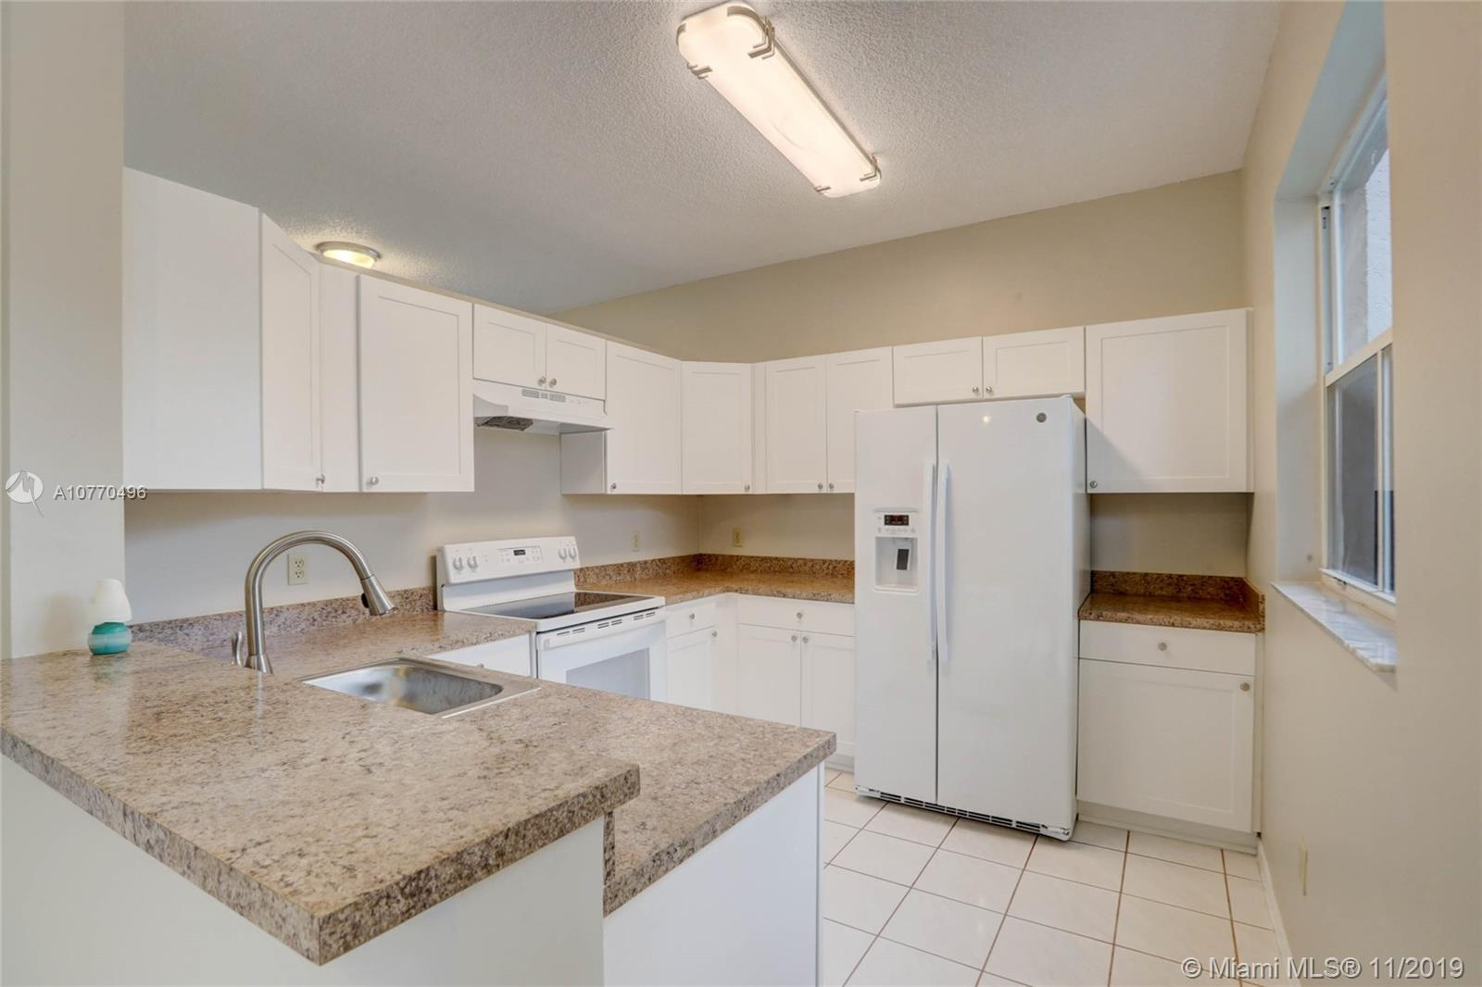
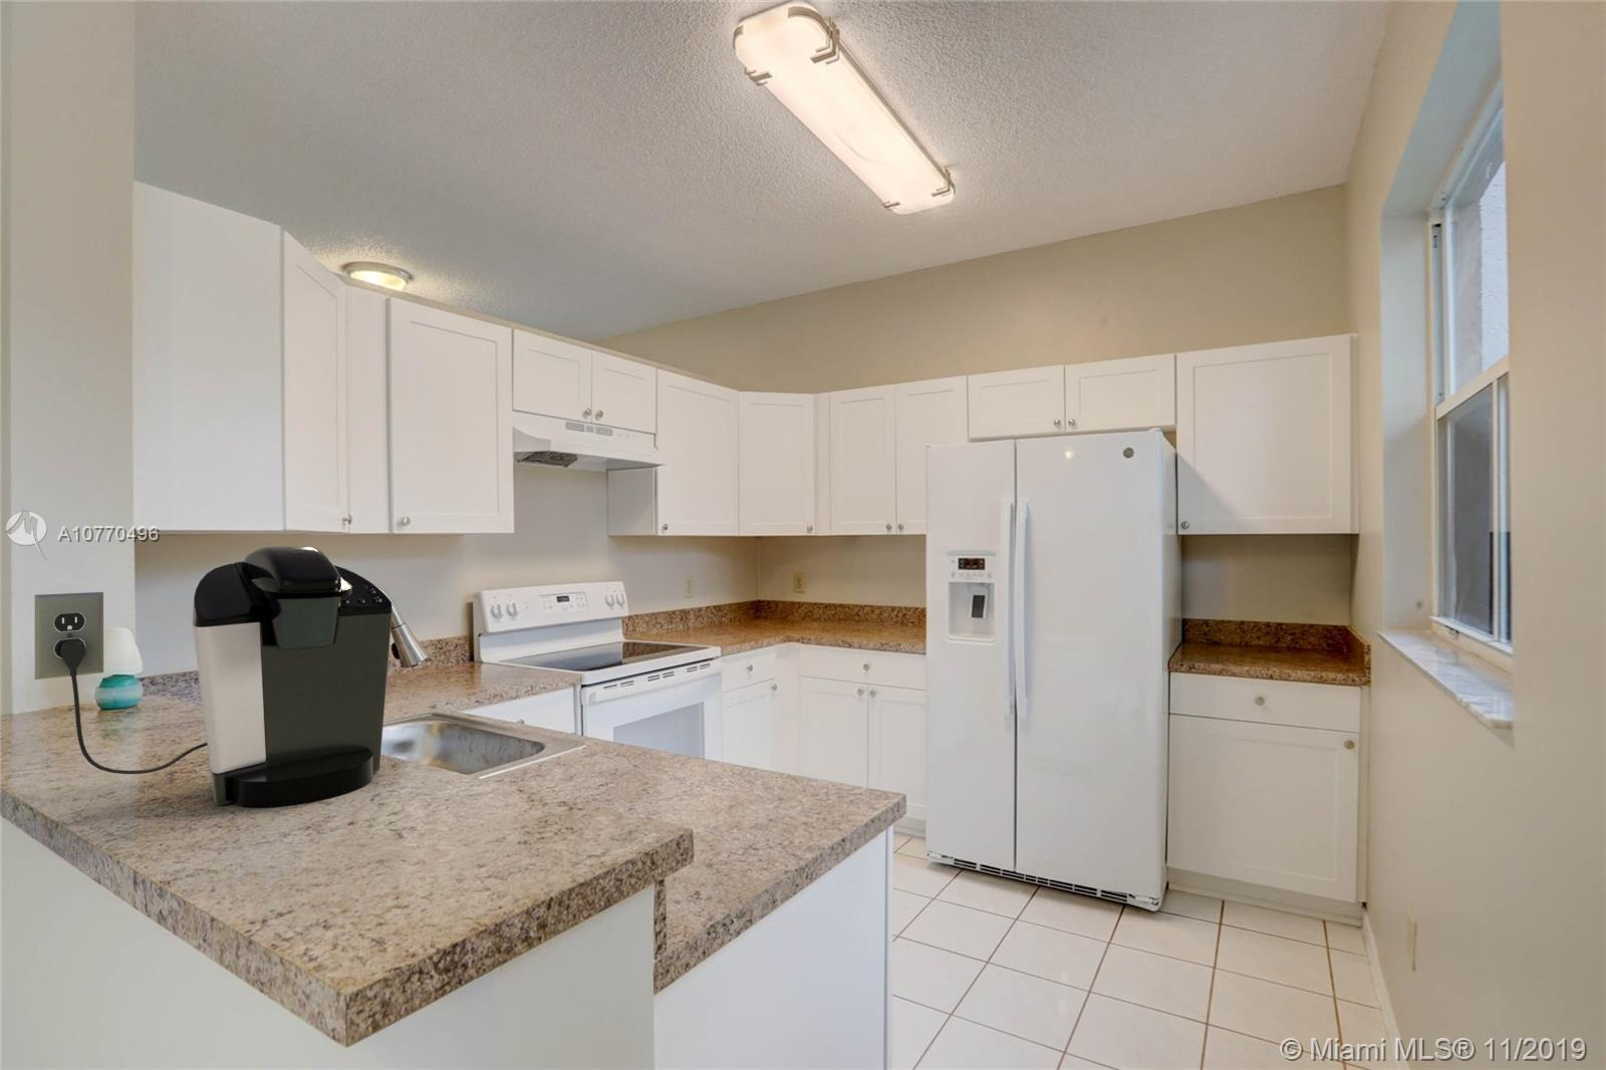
+ coffee maker [35,545,394,808]
